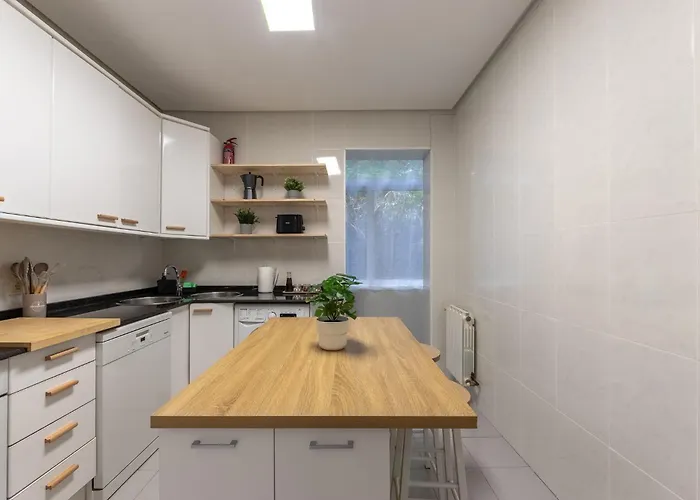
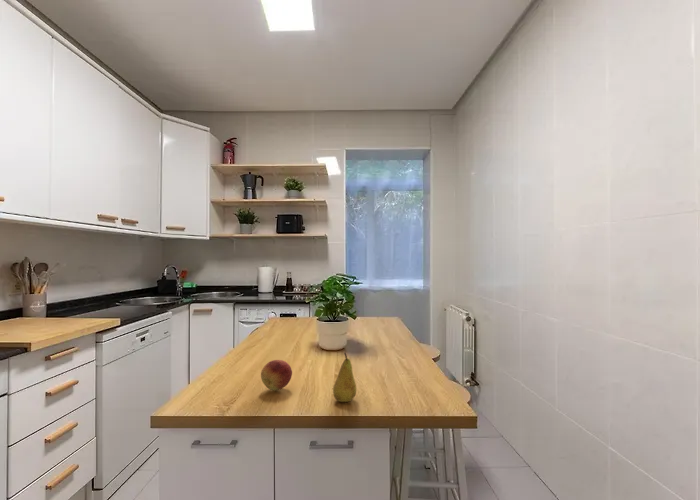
+ fruit [332,352,357,403]
+ fruit [260,359,293,392]
